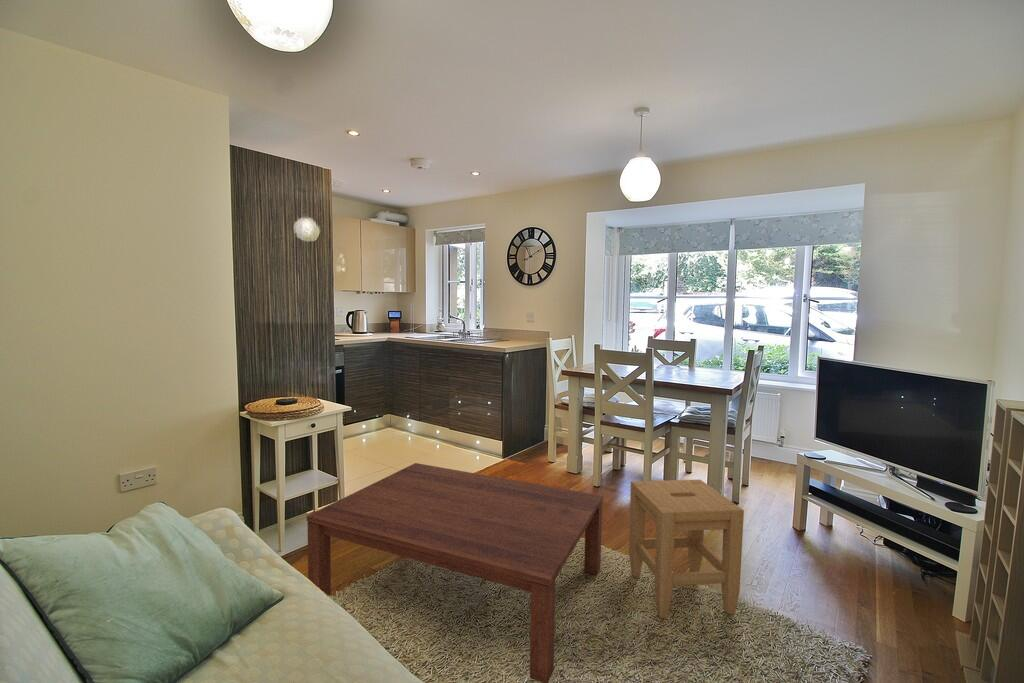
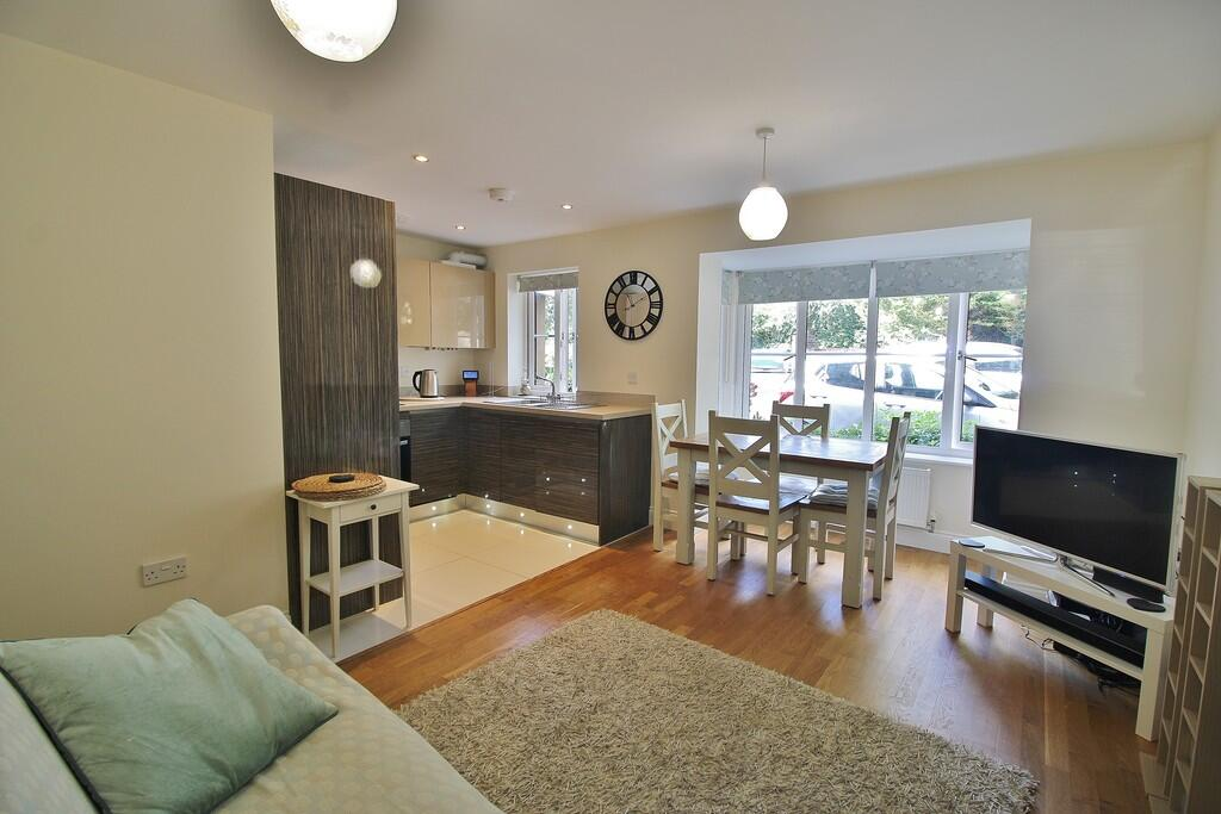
- coffee table [306,462,604,683]
- stool [628,479,745,619]
